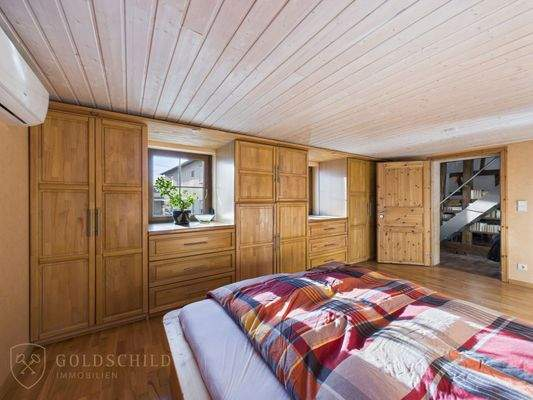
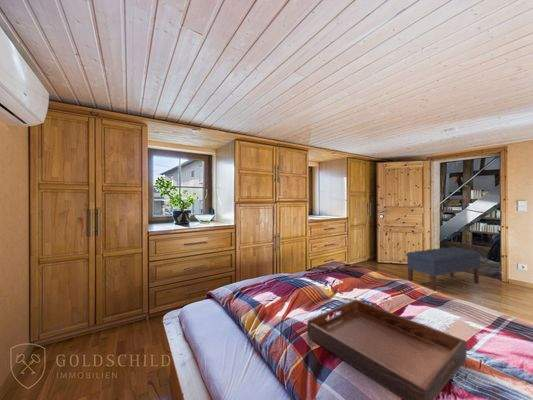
+ bench [405,246,482,292]
+ serving tray [306,299,468,400]
